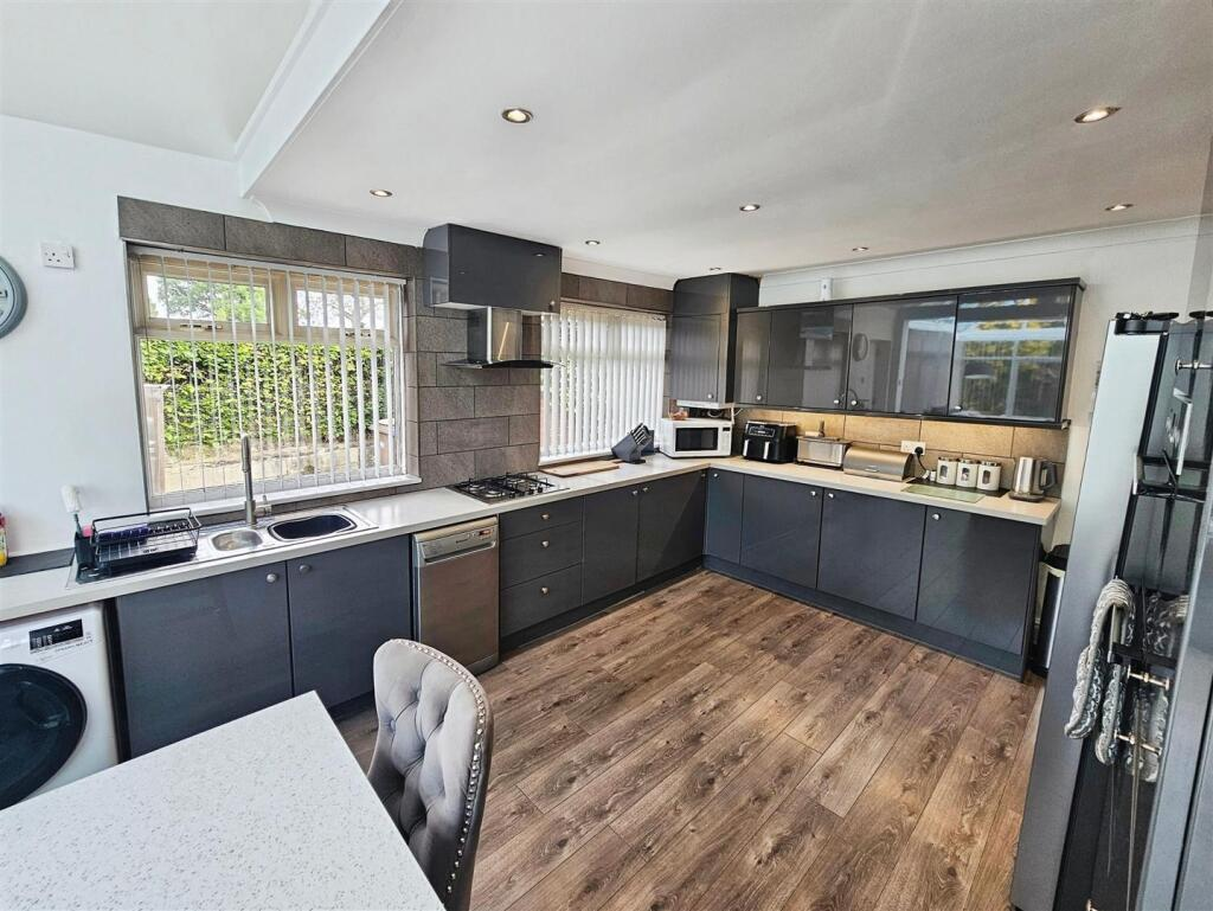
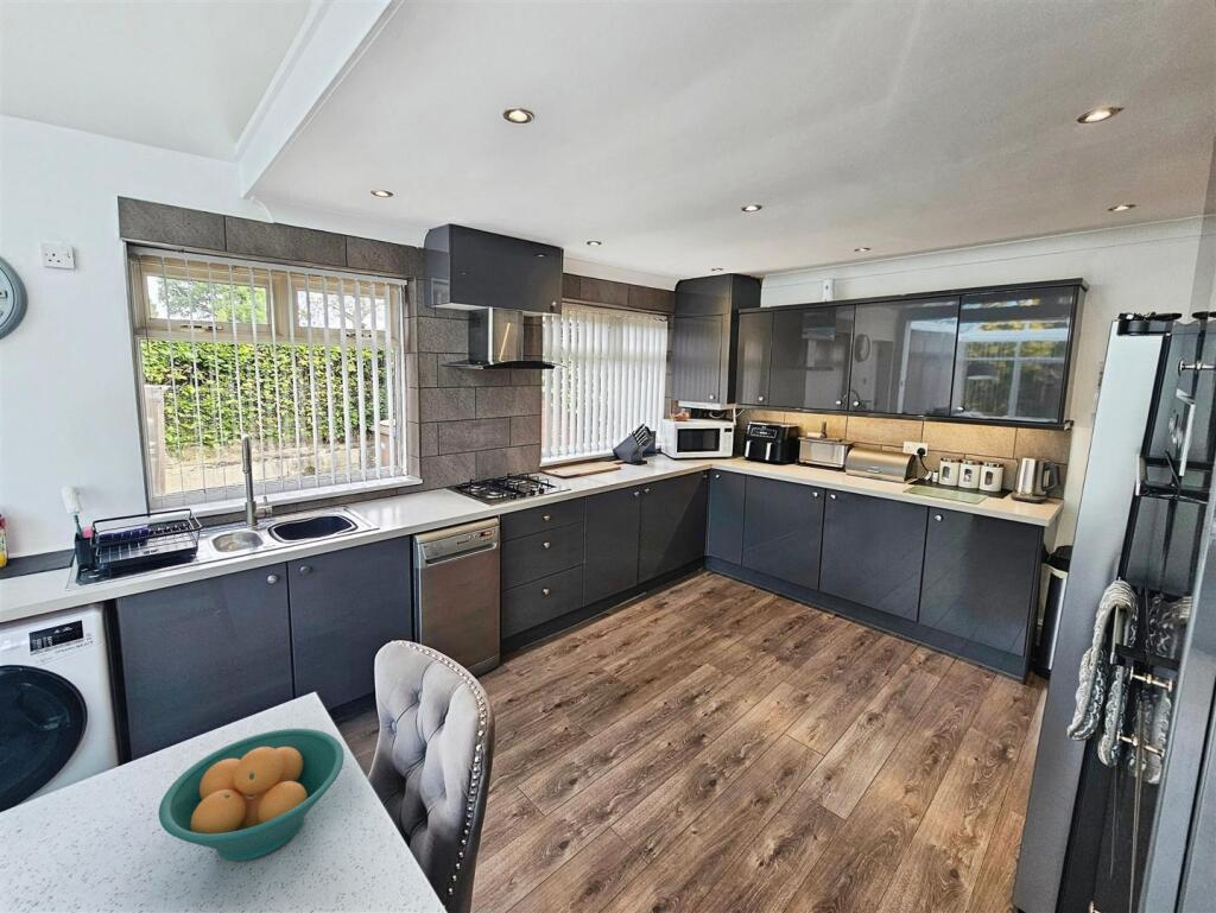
+ fruit bowl [158,728,346,862]
